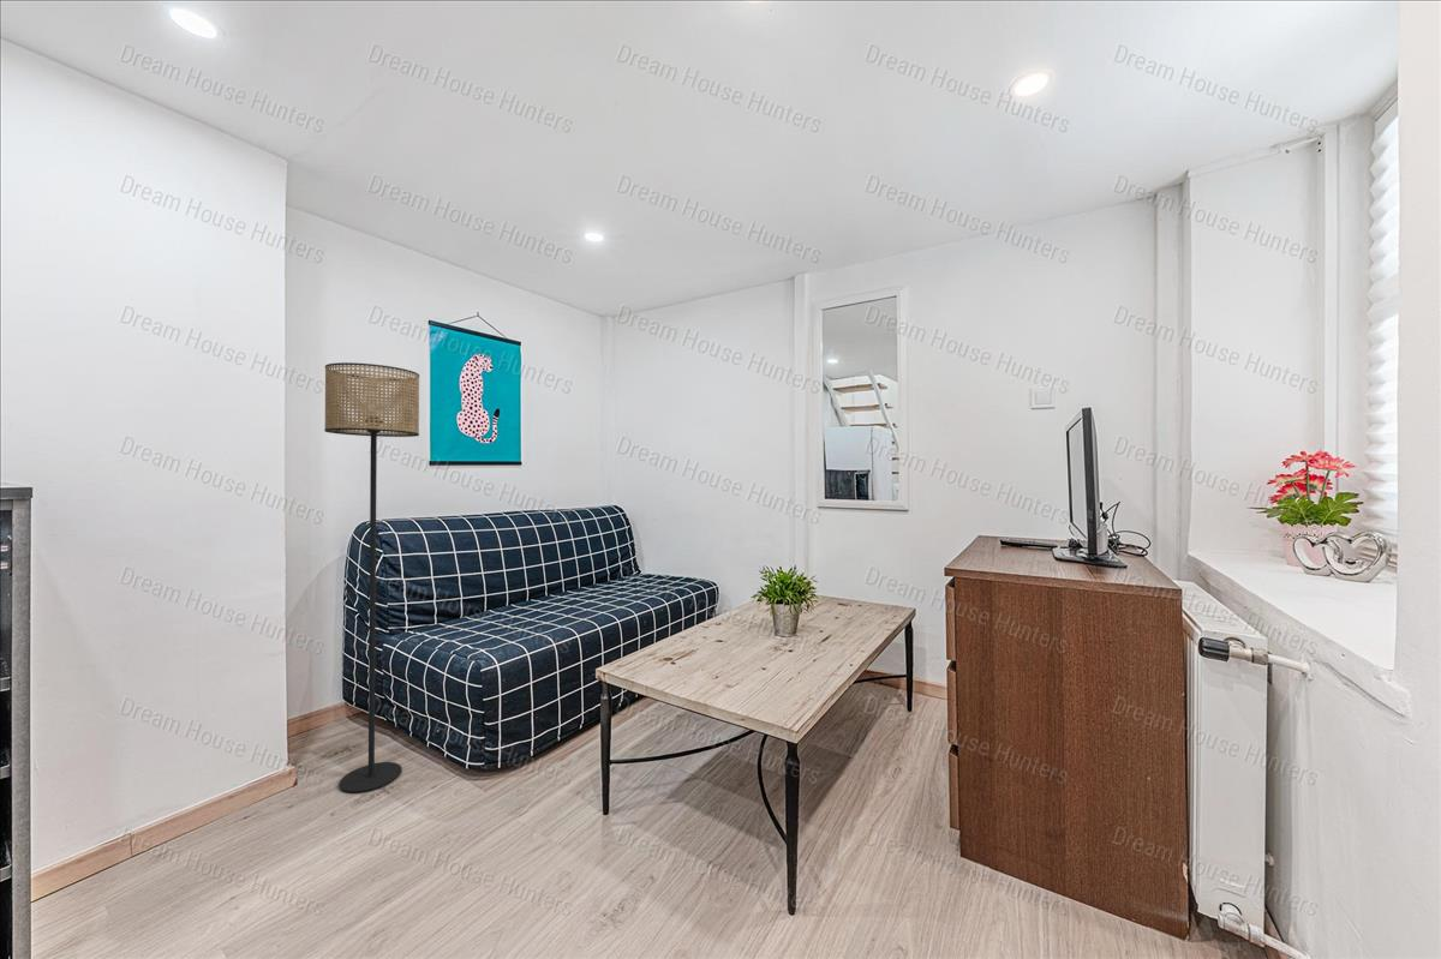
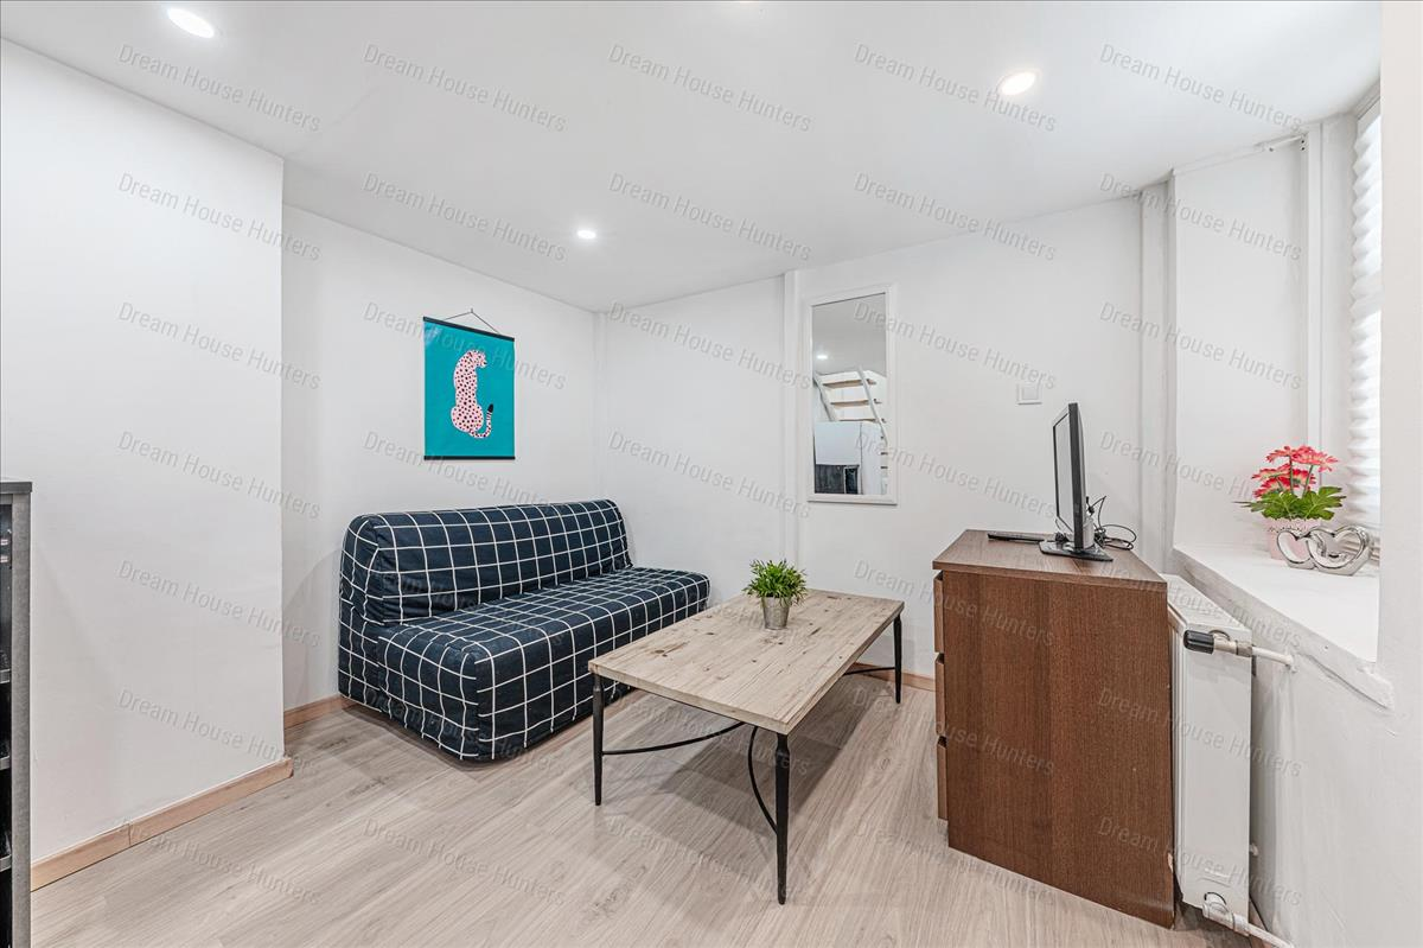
- floor lamp [323,361,420,793]
